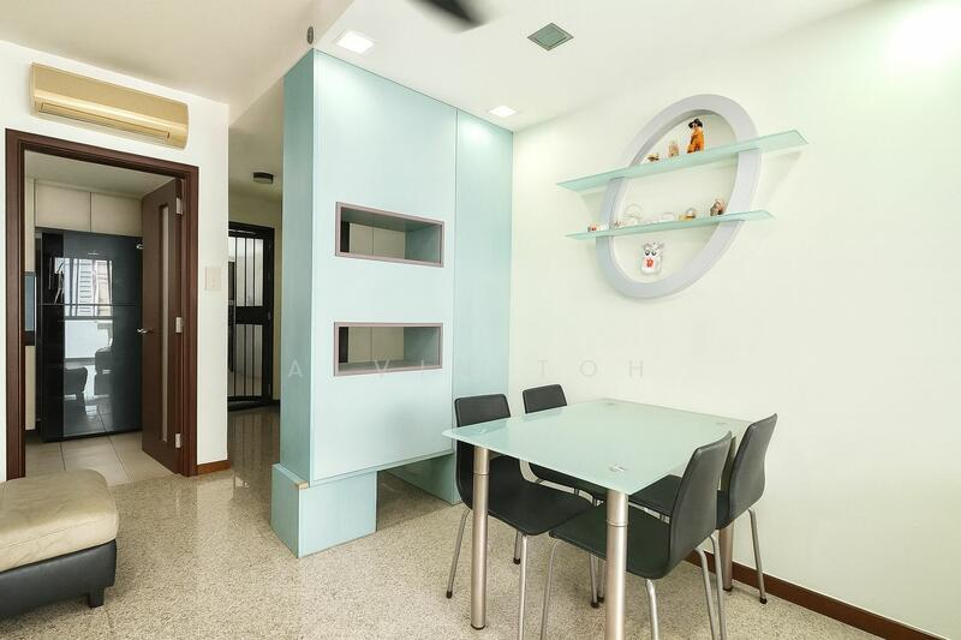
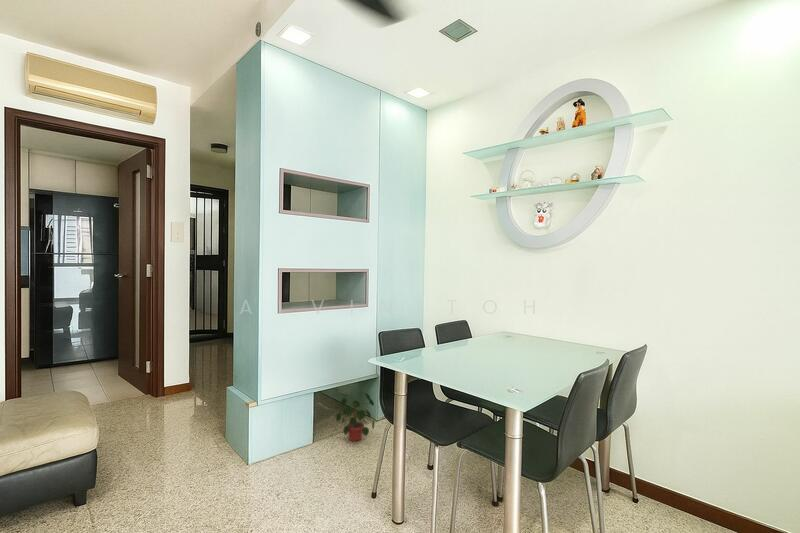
+ potted plant [335,392,375,442]
